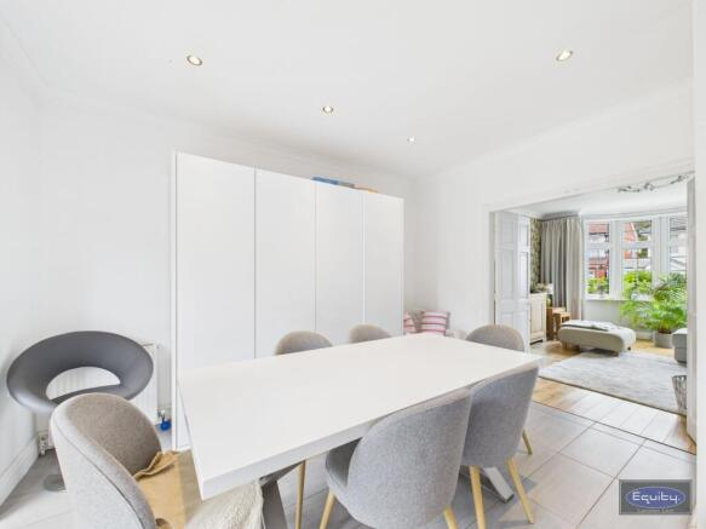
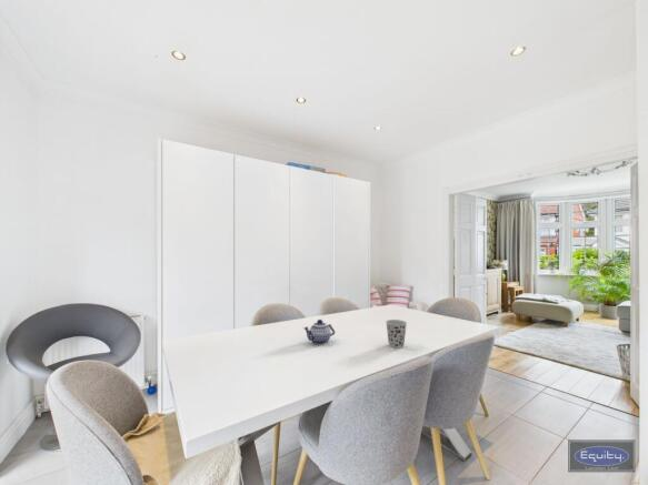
+ cup [385,319,408,348]
+ teapot [302,319,336,345]
